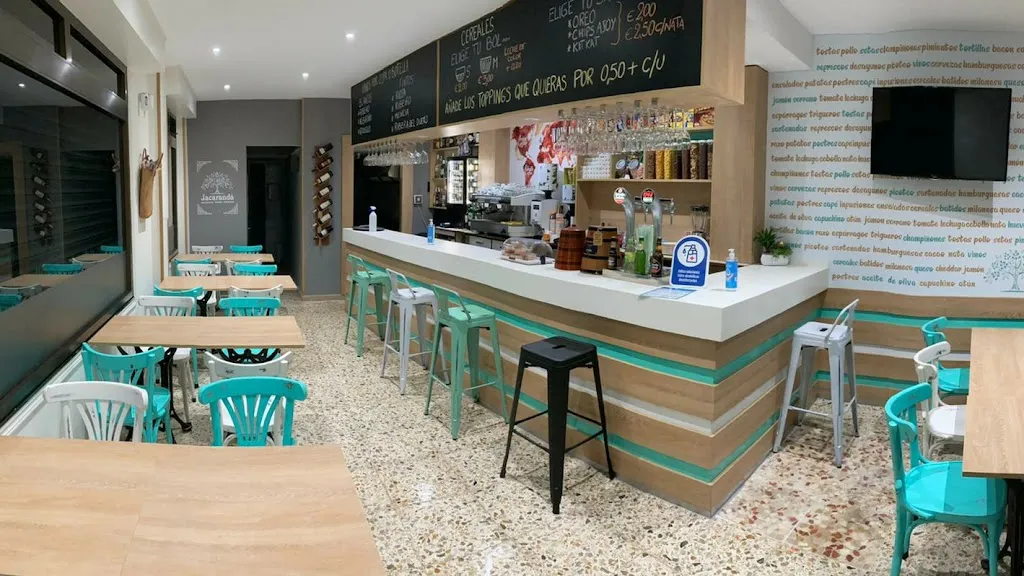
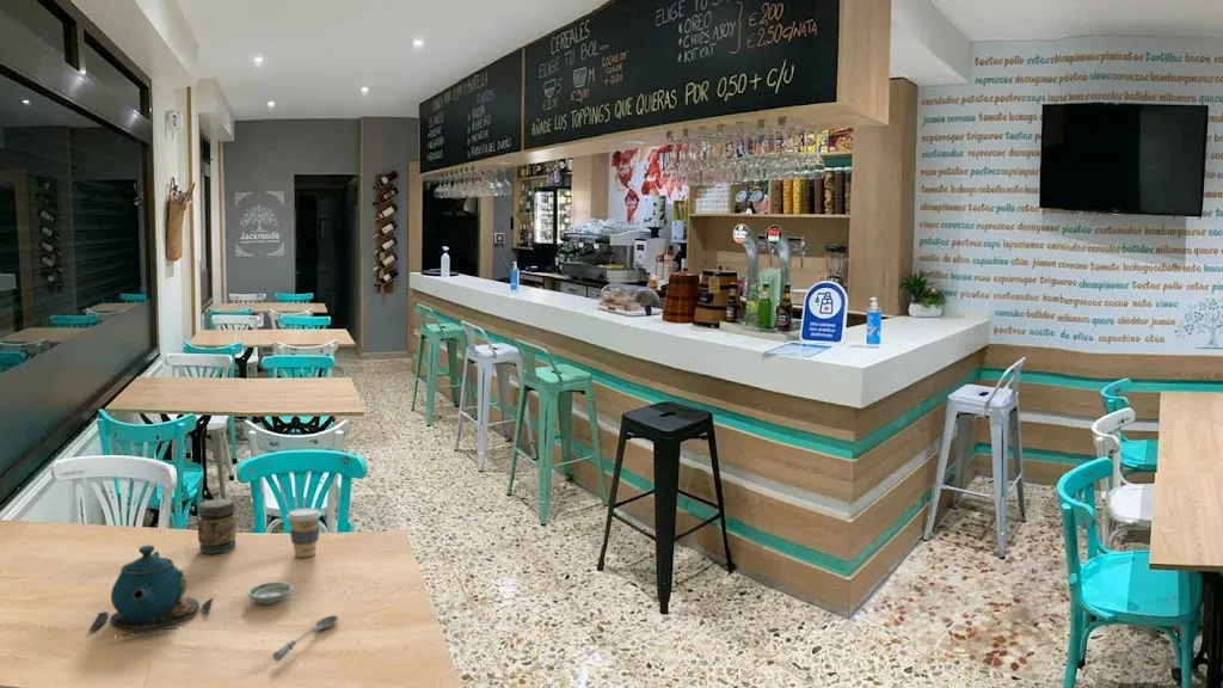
+ coffee cup [285,506,322,558]
+ saucer [246,580,295,604]
+ teapot [88,545,214,638]
+ jar [197,498,238,554]
+ soupspoon [271,614,339,663]
